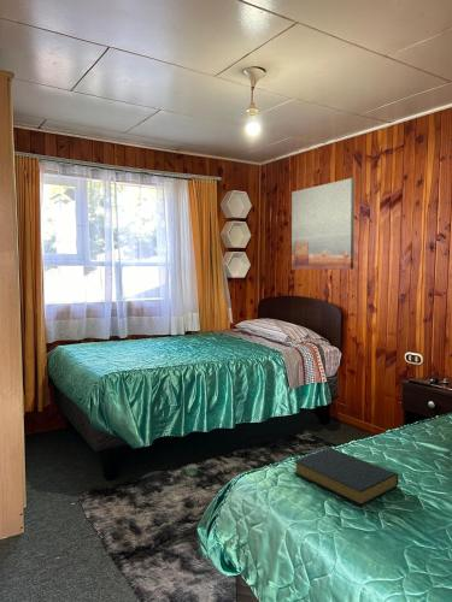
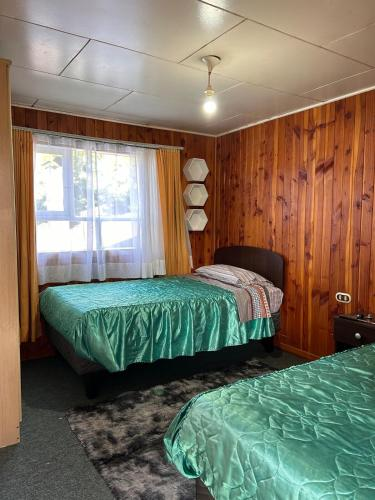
- hardback book [293,447,399,507]
- wall art [290,177,356,271]
